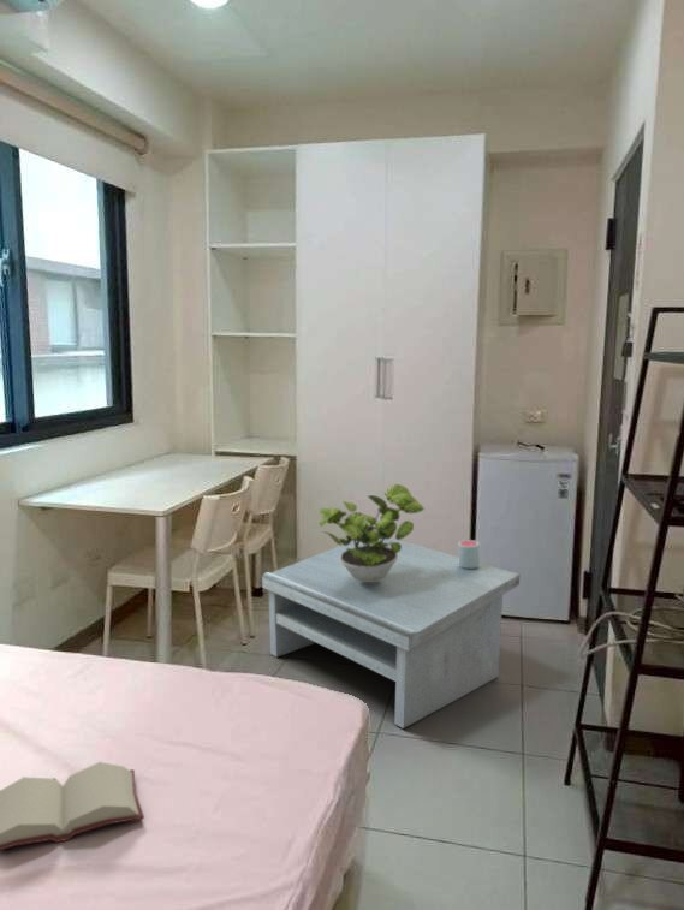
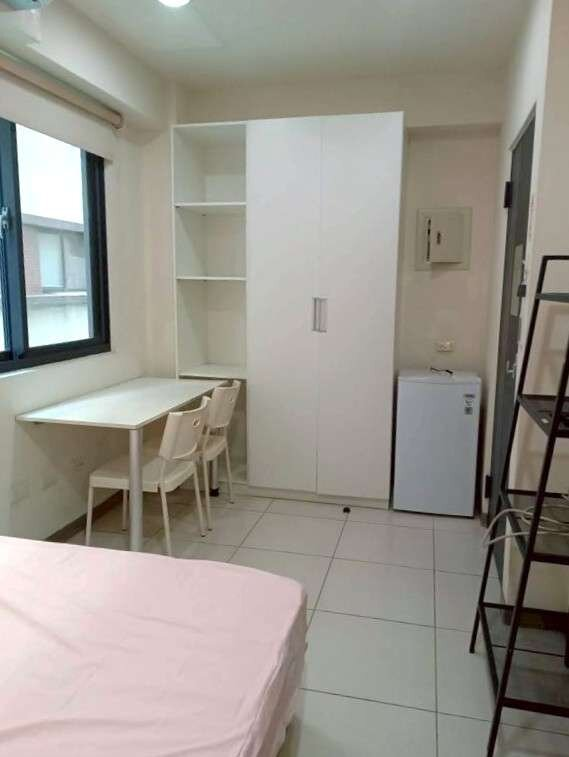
- mug [457,539,481,567]
- potted plant [317,483,426,582]
- hardback book [0,761,145,851]
- coffee table [261,537,521,730]
